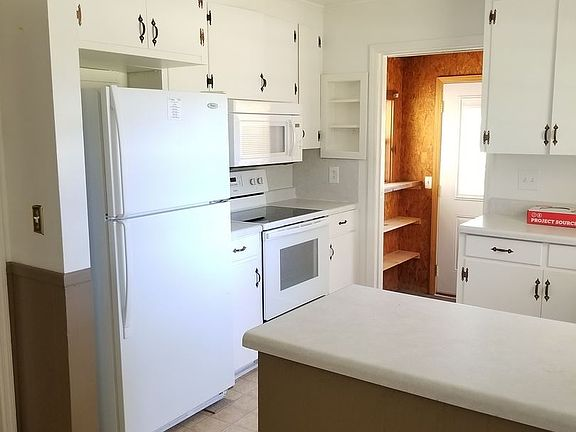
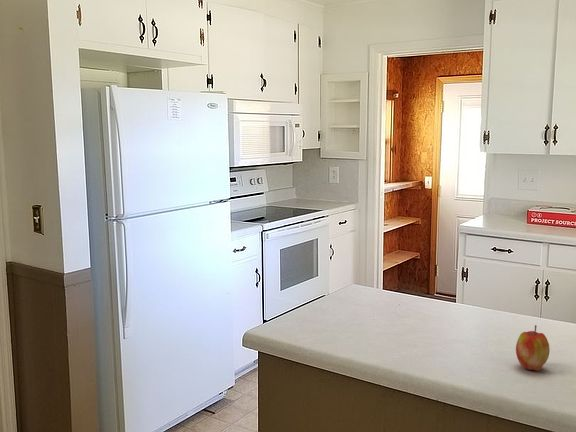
+ apple [515,324,551,372]
